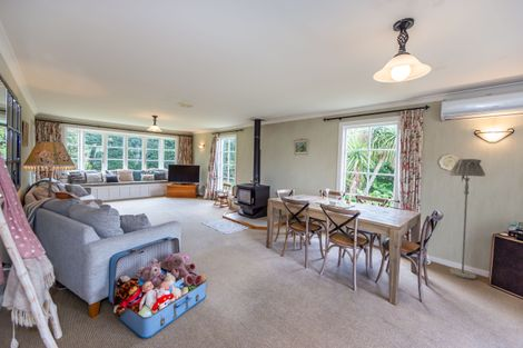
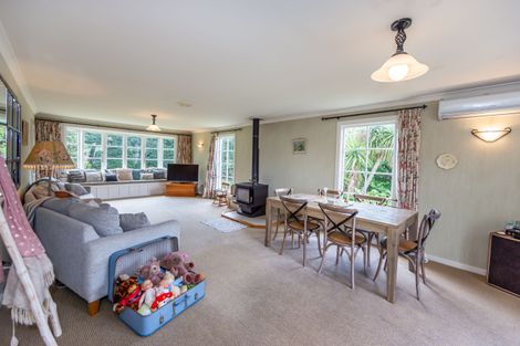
- floor lamp [448,158,486,280]
